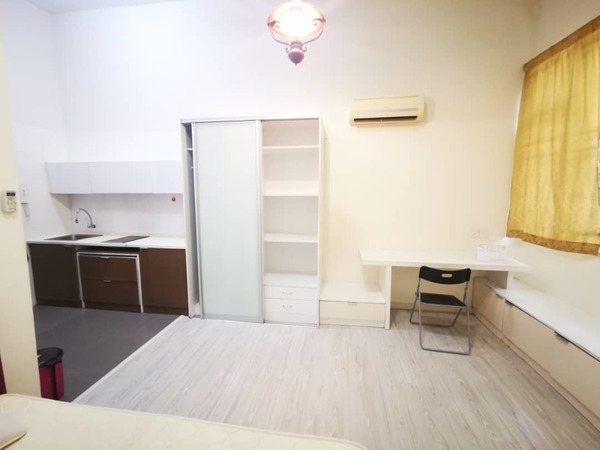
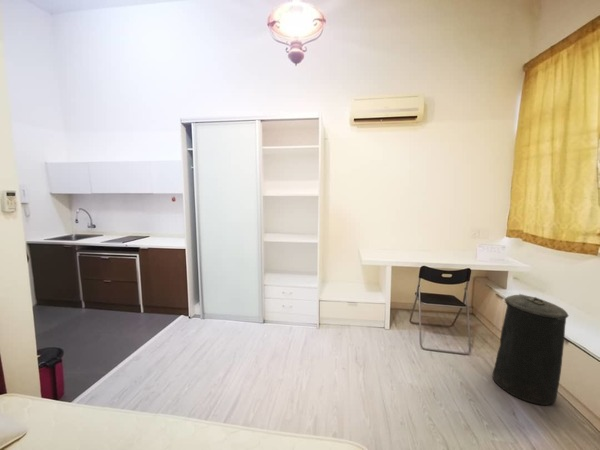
+ trash can [491,293,569,406]
